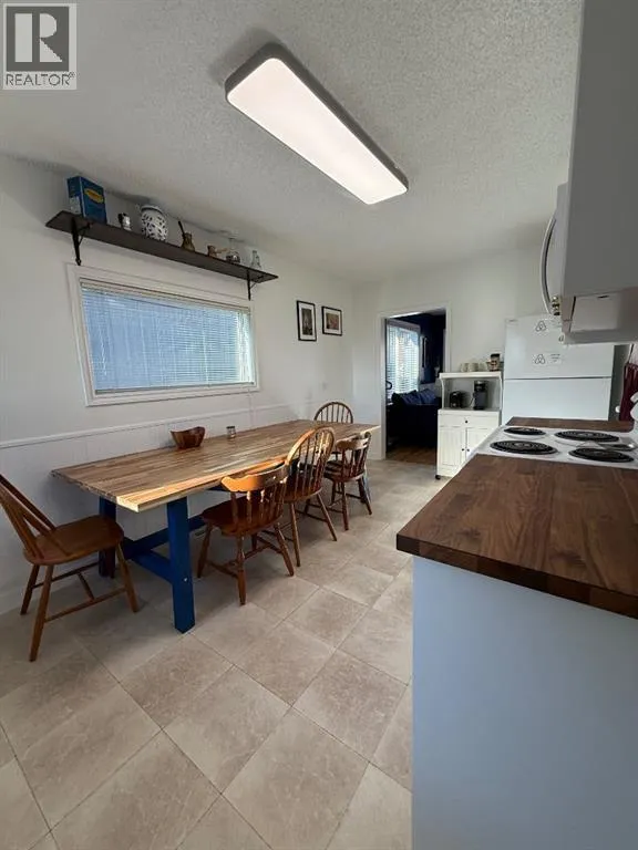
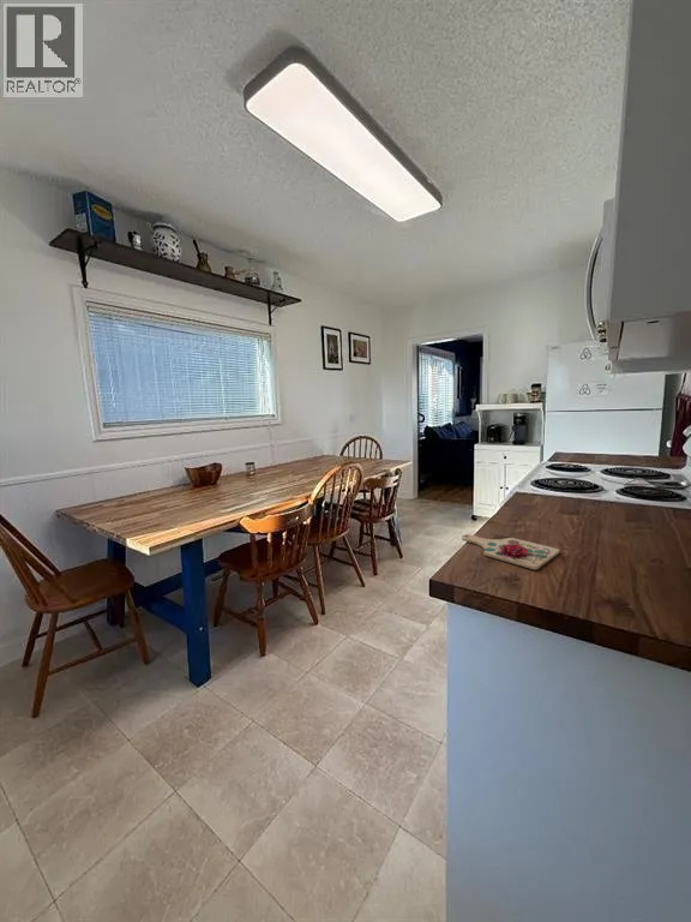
+ cutting board [461,533,560,570]
